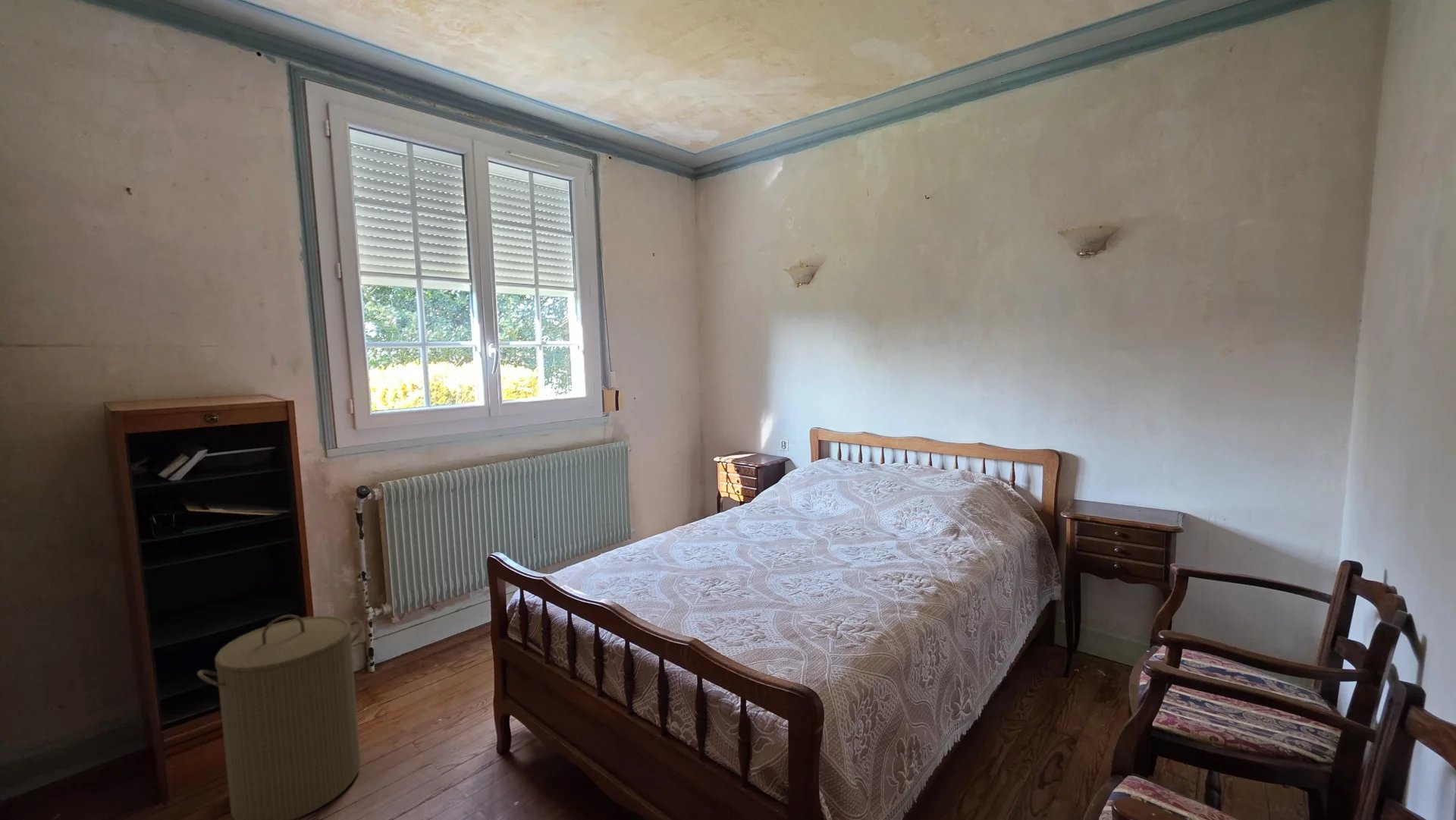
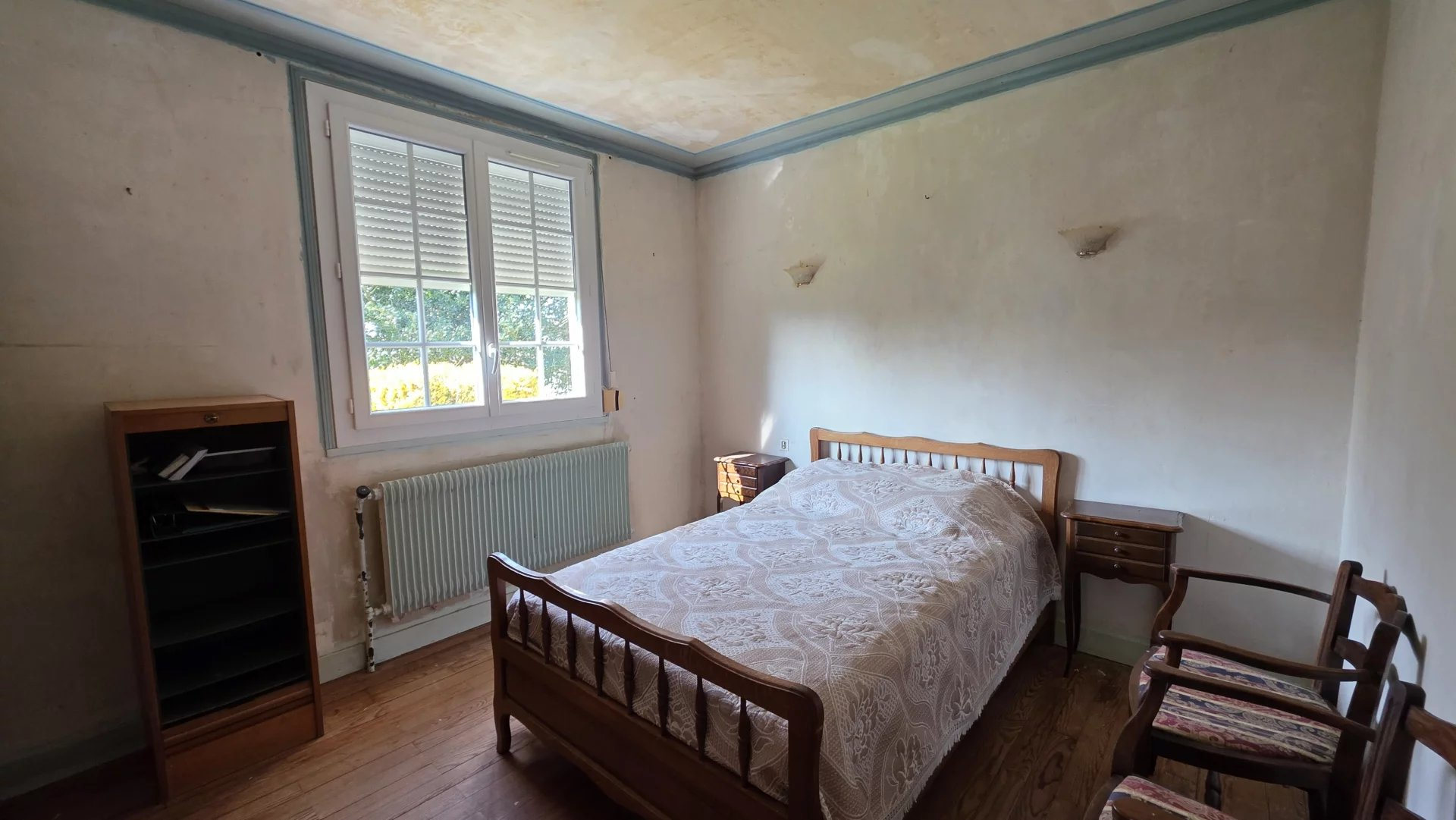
- laundry hamper [196,614,364,820]
